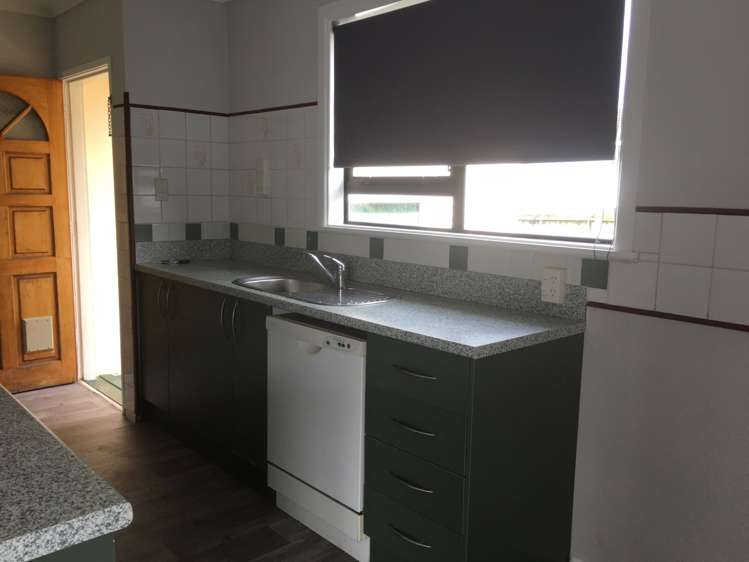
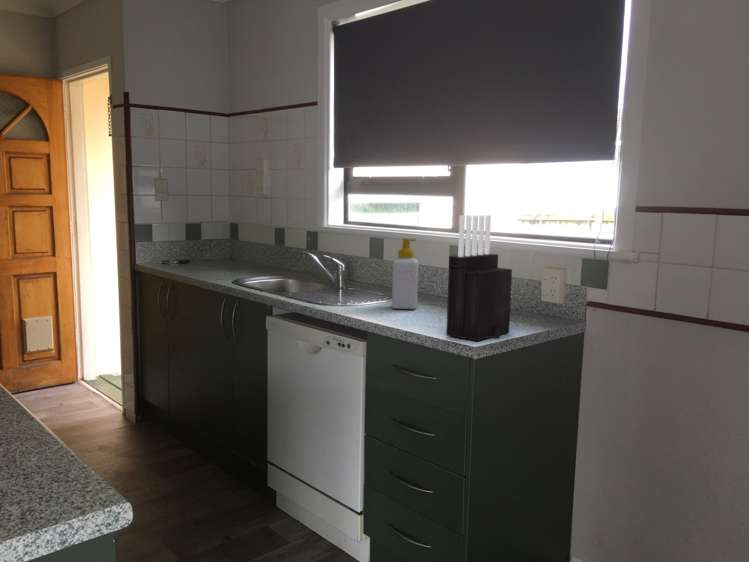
+ knife block [445,214,513,342]
+ soap bottle [391,237,419,310]
